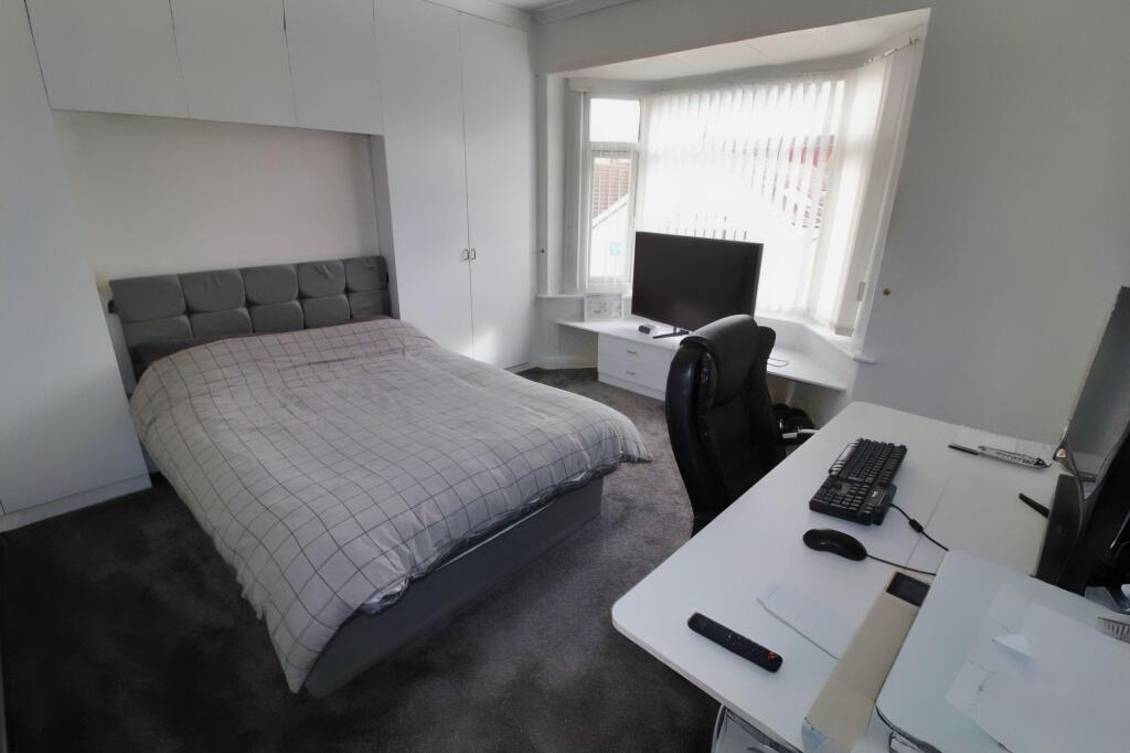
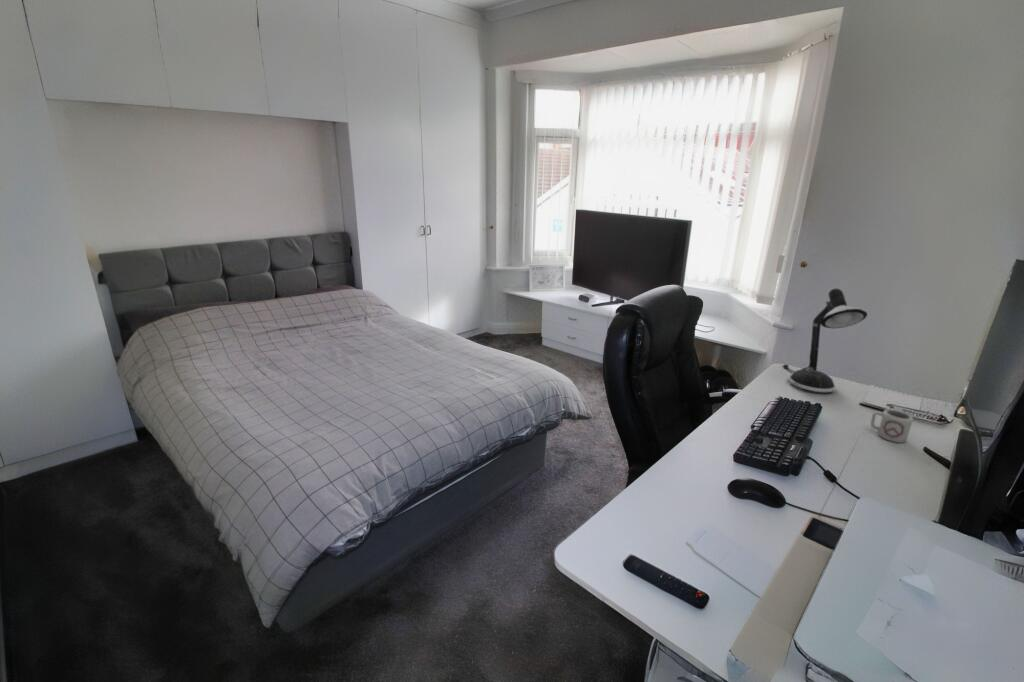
+ desk lamp [781,288,868,393]
+ cup [870,408,914,444]
